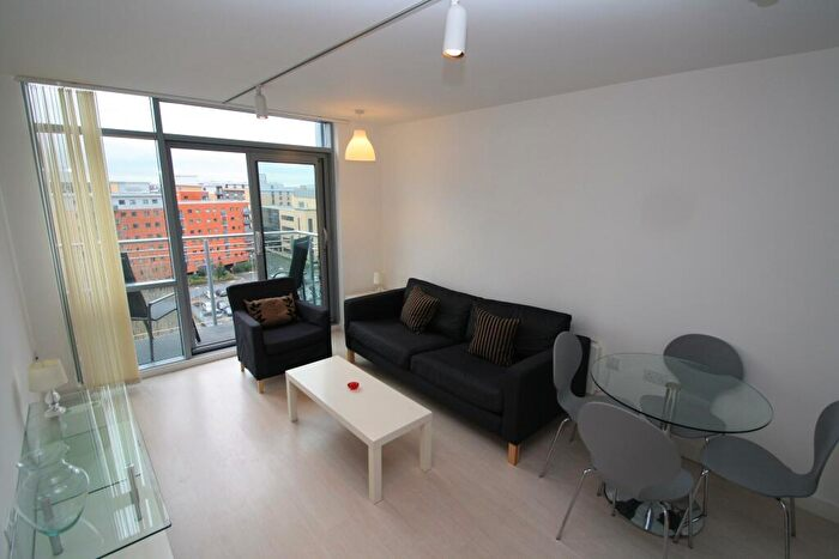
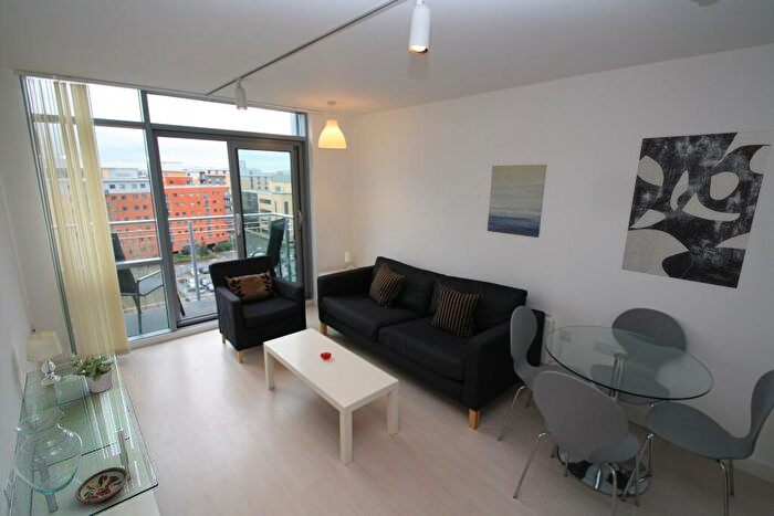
+ wall art [487,164,548,239]
+ wall art [620,129,774,289]
+ decorative bowl [74,466,129,505]
+ potted plant [69,355,115,393]
